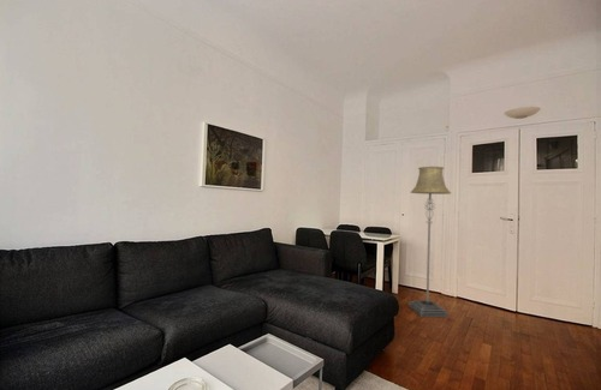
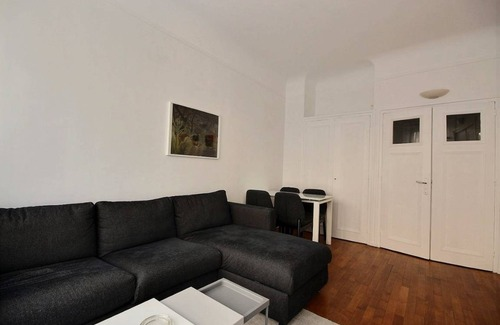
- floor lamp [407,166,452,318]
